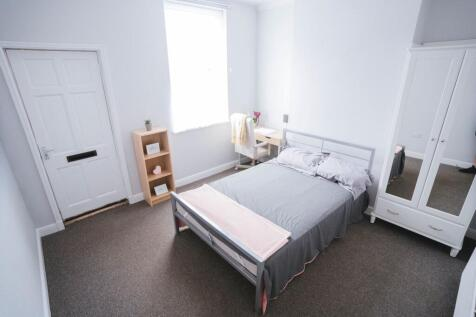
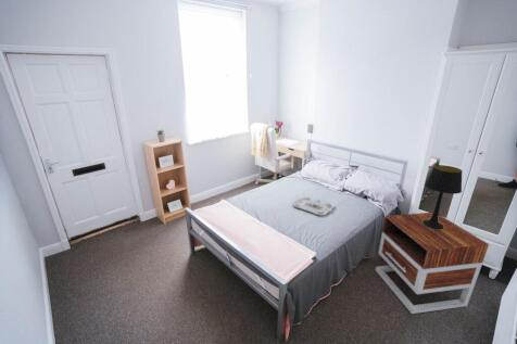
+ nightstand [375,212,490,315]
+ table lamp [423,164,463,229]
+ serving tray [291,195,336,216]
